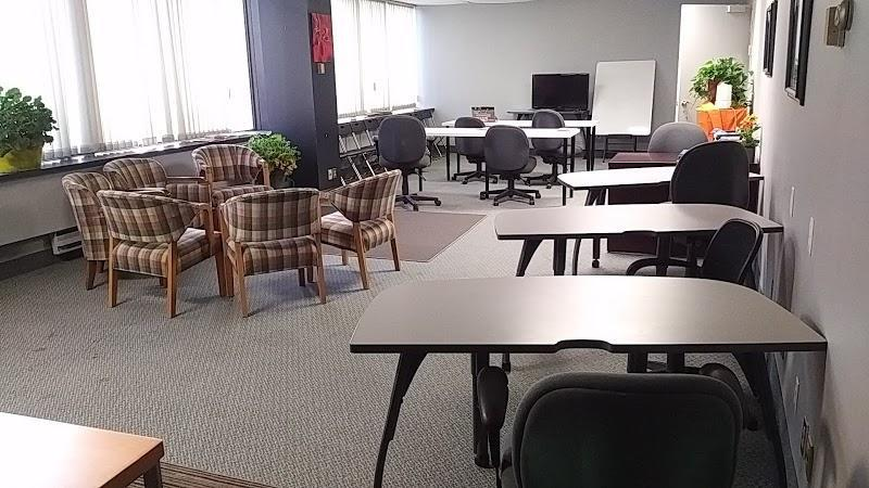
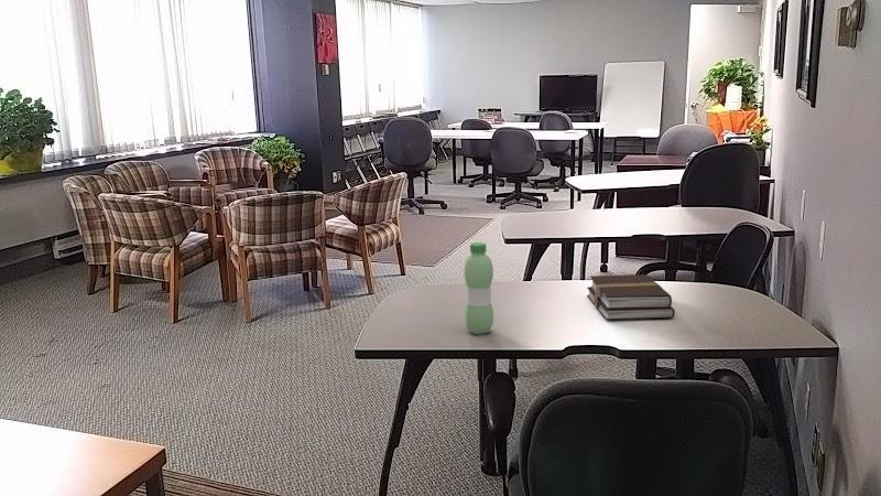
+ book [586,273,676,321]
+ water bottle [463,241,494,335]
